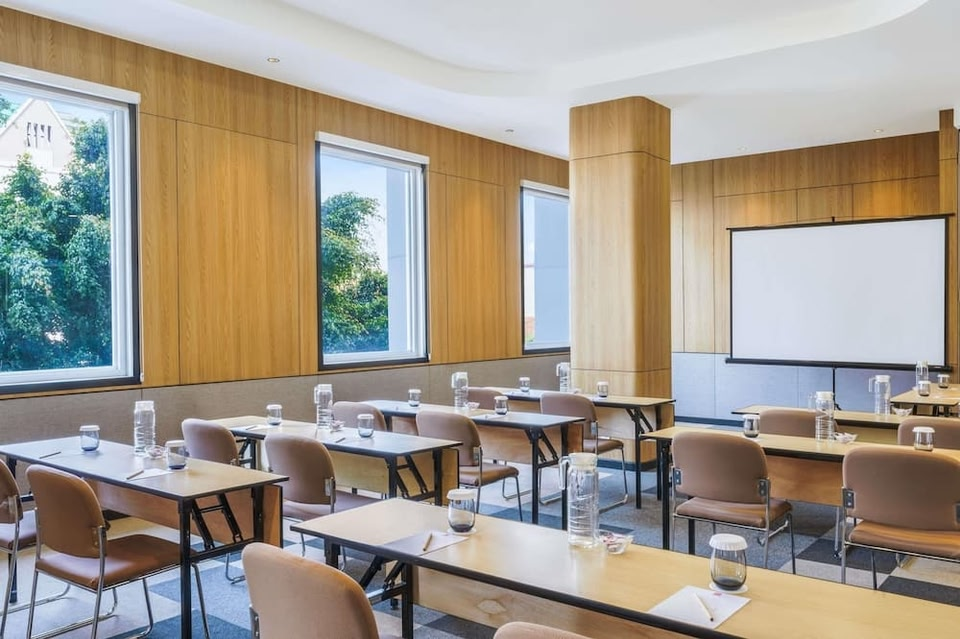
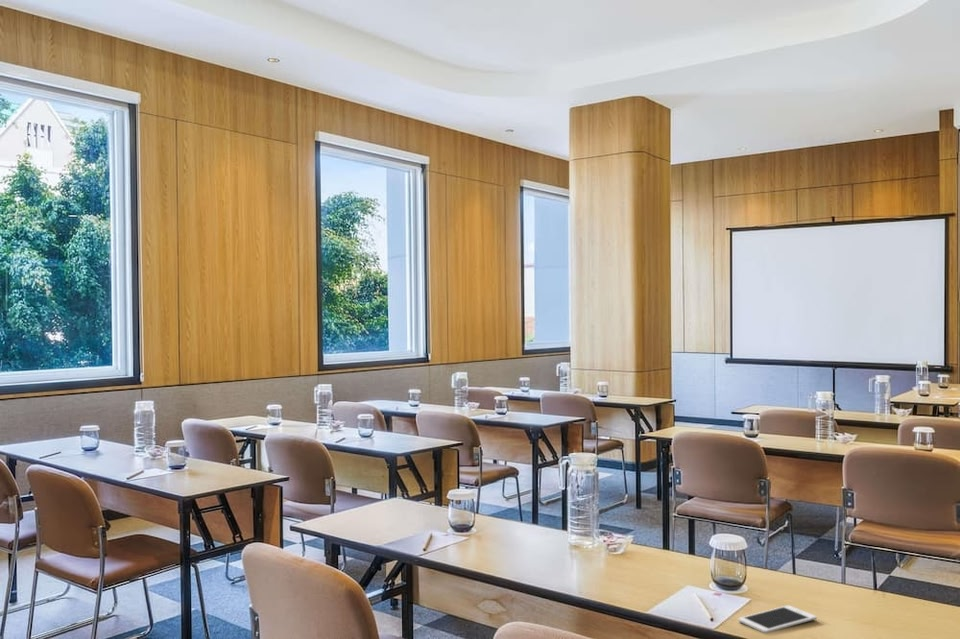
+ cell phone [737,604,818,634]
